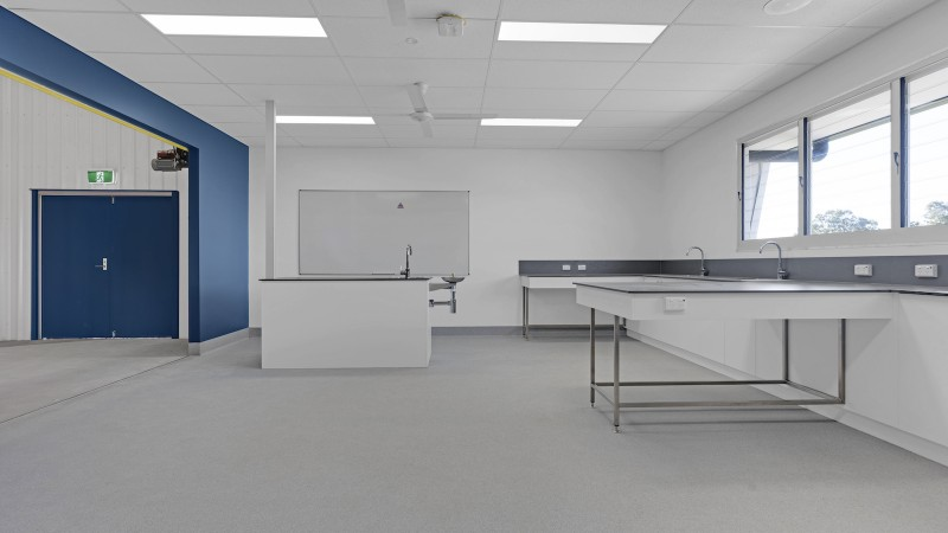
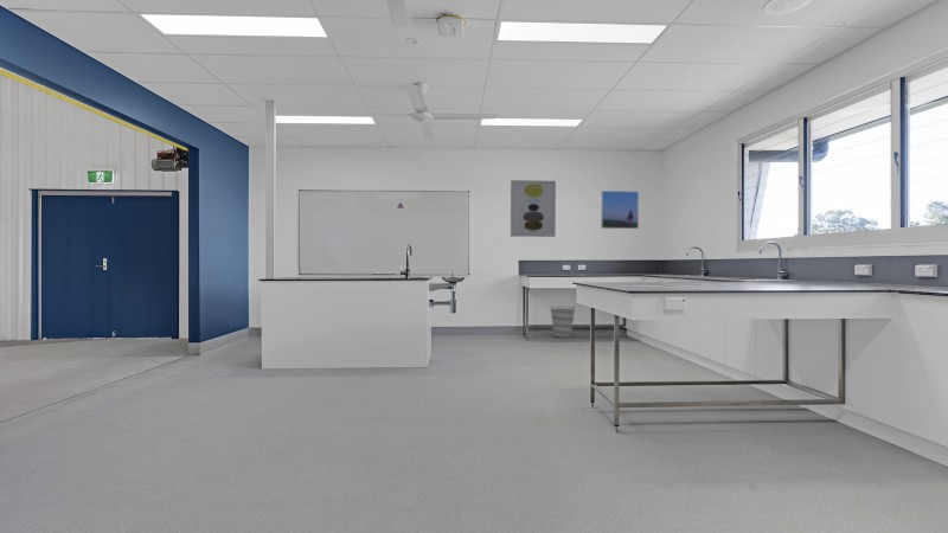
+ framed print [600,190,640,230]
+ wall art [510,179,557,238]
+ bucket [549,304,576,338]
